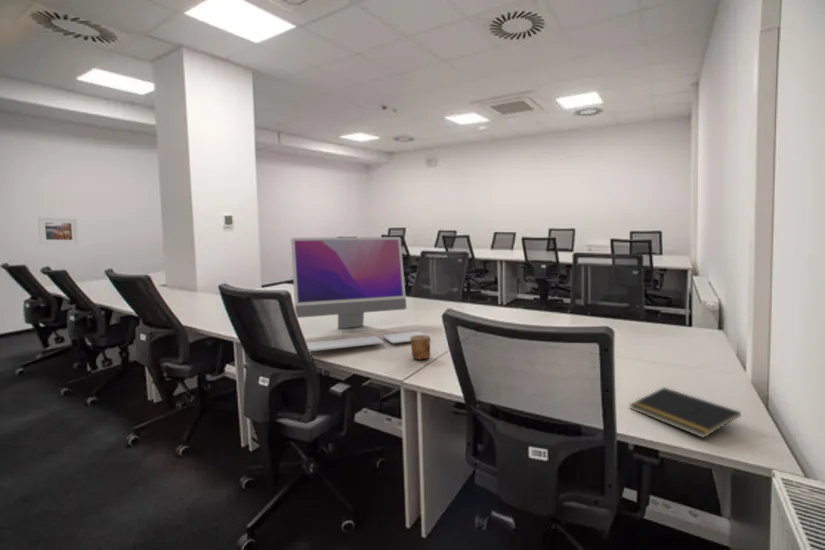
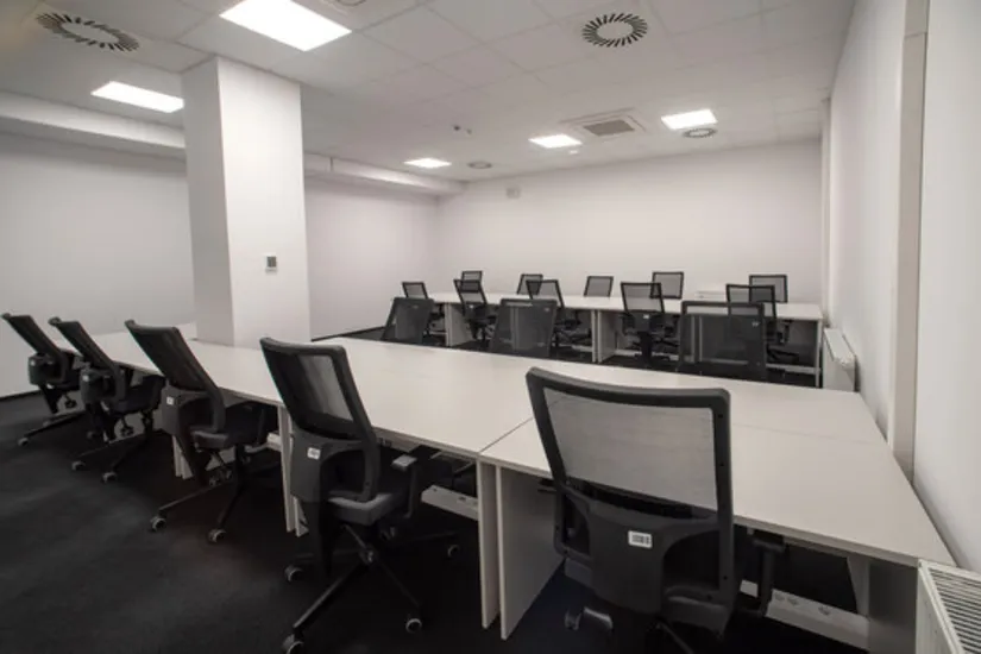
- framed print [37,216,79,245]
- cup [410,334,431,360]
- notepad [628,387,742,439]
- computer monitor [290,236,426,352]
